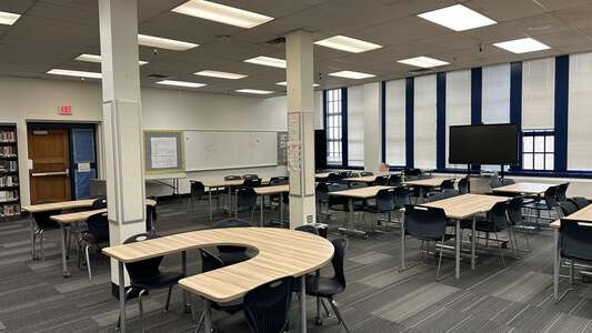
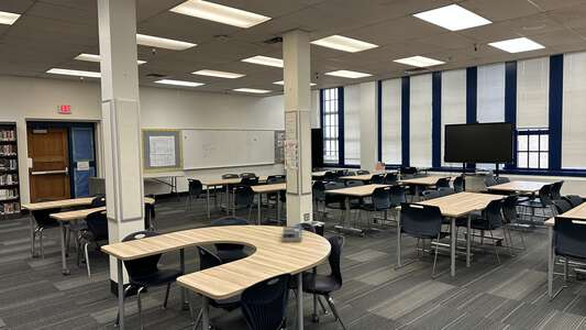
+ desk organizer [281,223,303,243]
